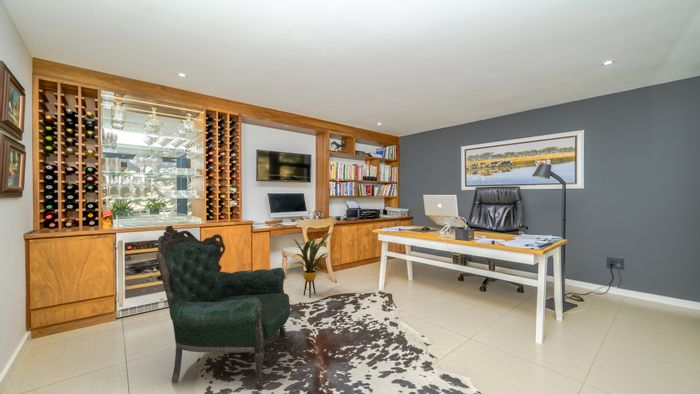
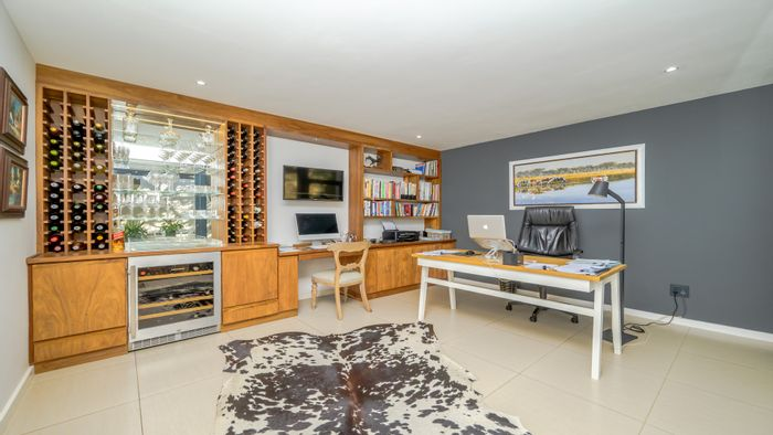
- house plant [290,231,335,299]
- armchair [156,225,291,391]
